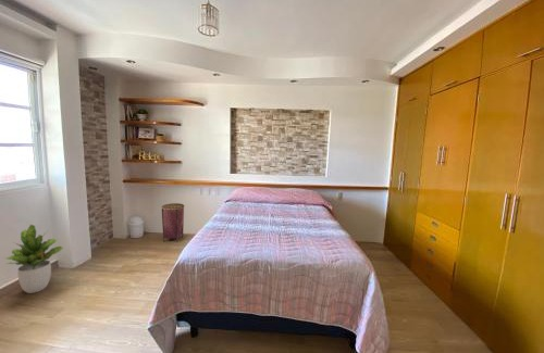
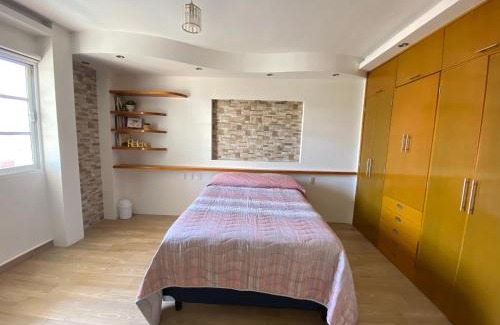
- potted plant [5,224,64,294]
- woven basket [160,202,185,243]
